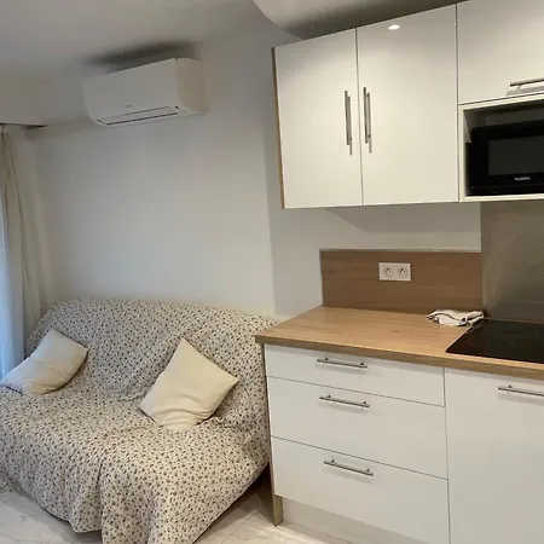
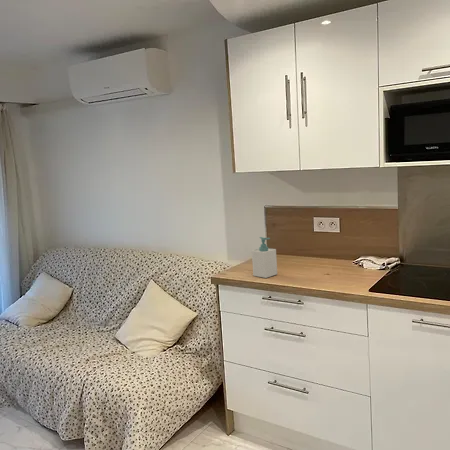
+ soap bottle [251,236,278,279]
